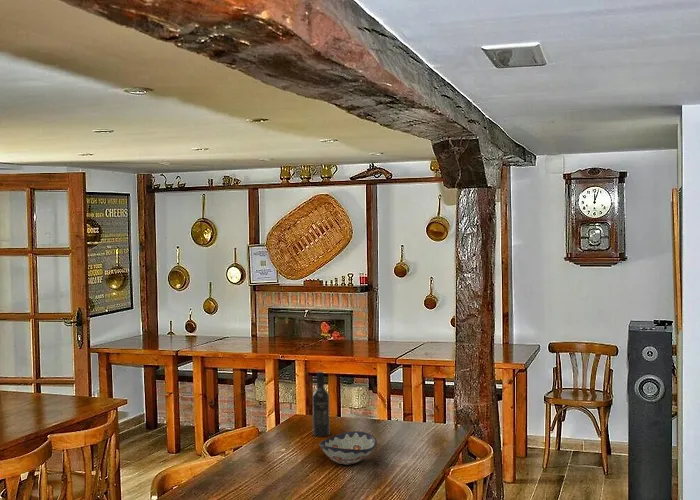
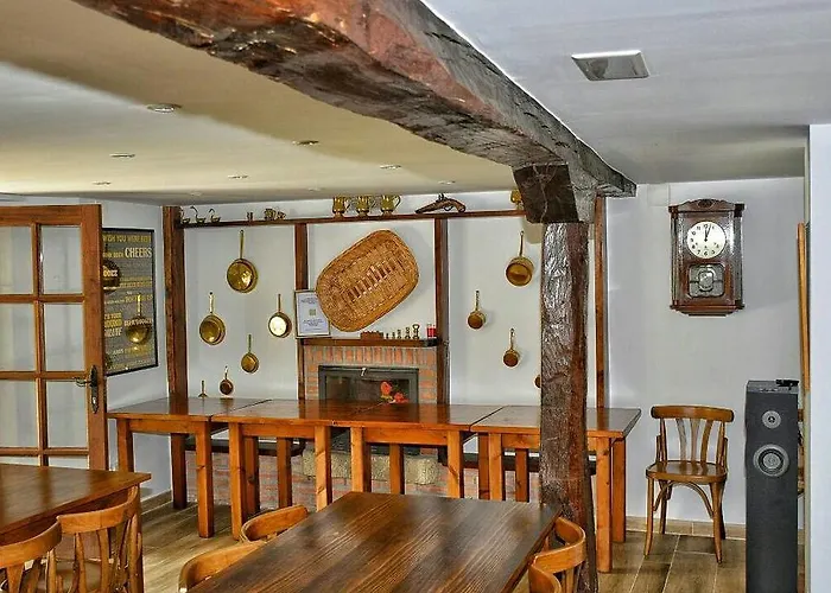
- decorative bowl [318,430,378,466]
- wine bottle [311,371,331,438]
